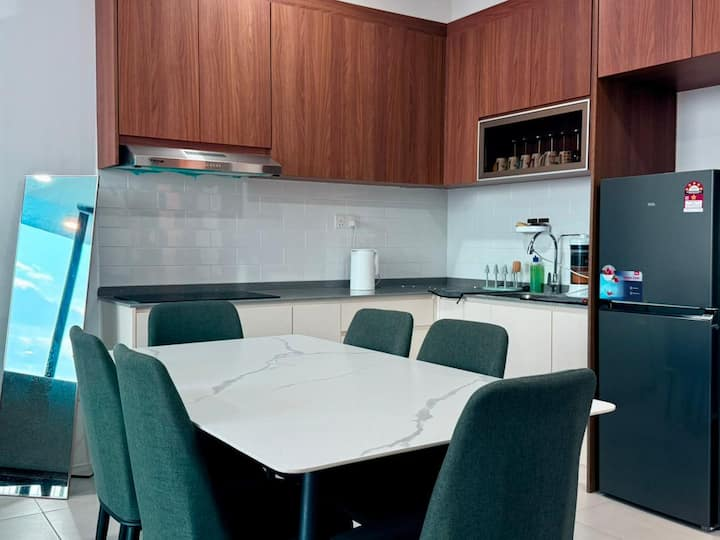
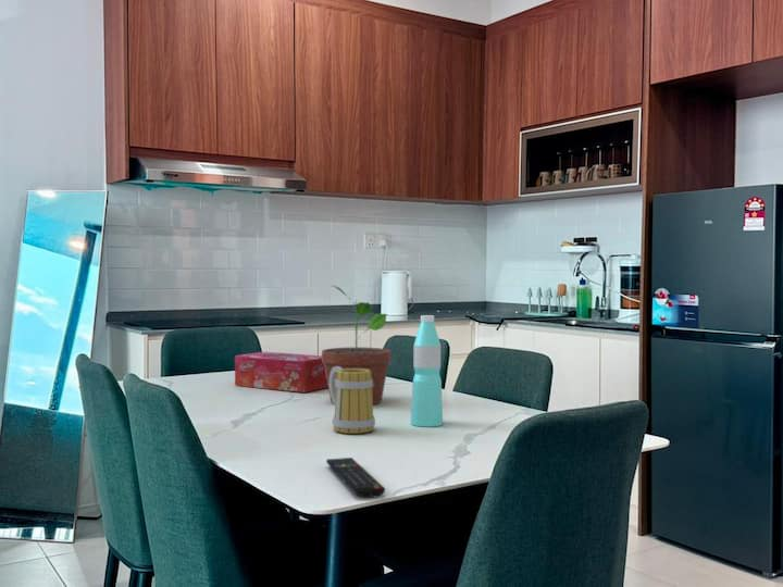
+ remote control [325,457,386,499]
+ potted plant [321,285,391,405]
+ water bottle [410,314,444,428]
+ tissue box [234,351,328,394]
+ mug [328,366,376,435]
